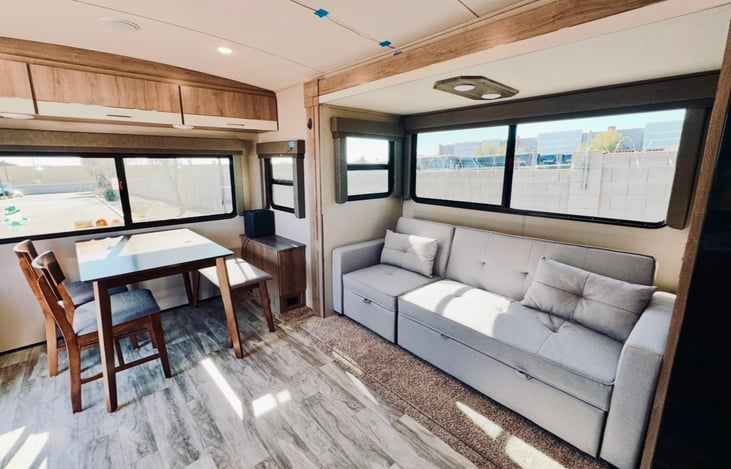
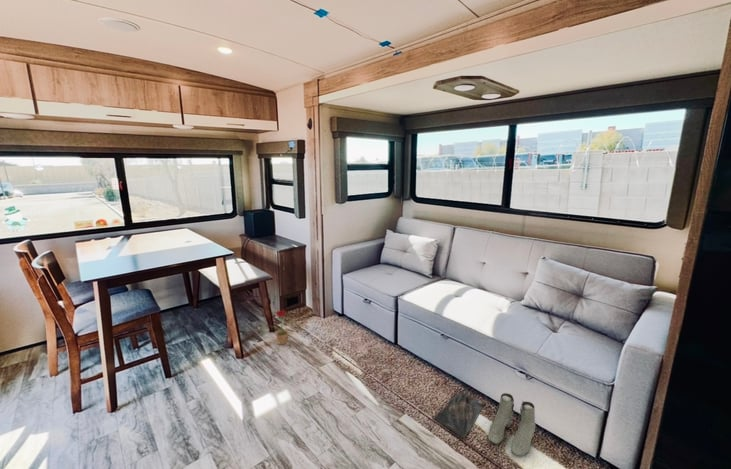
+ decorative plant [268,309,292,346]
+ boots [487,392,536,457]
+ bag [433,388,485,439]
